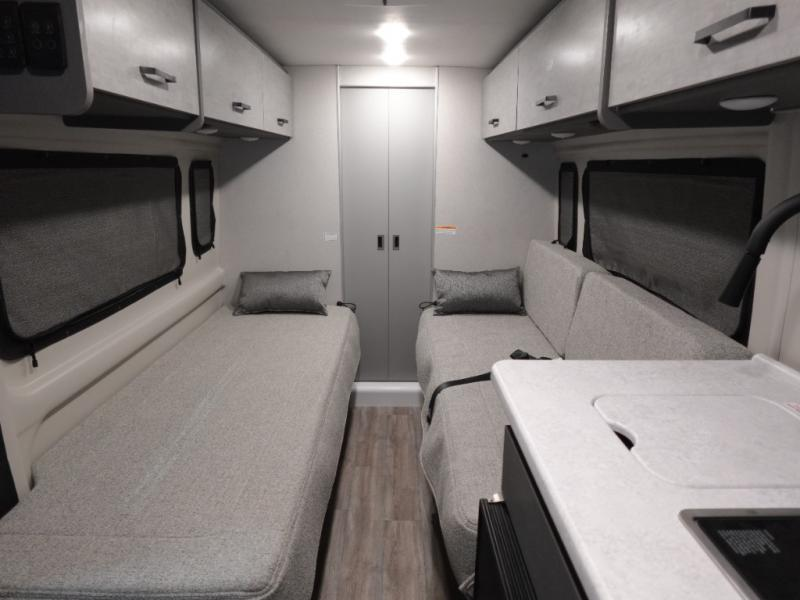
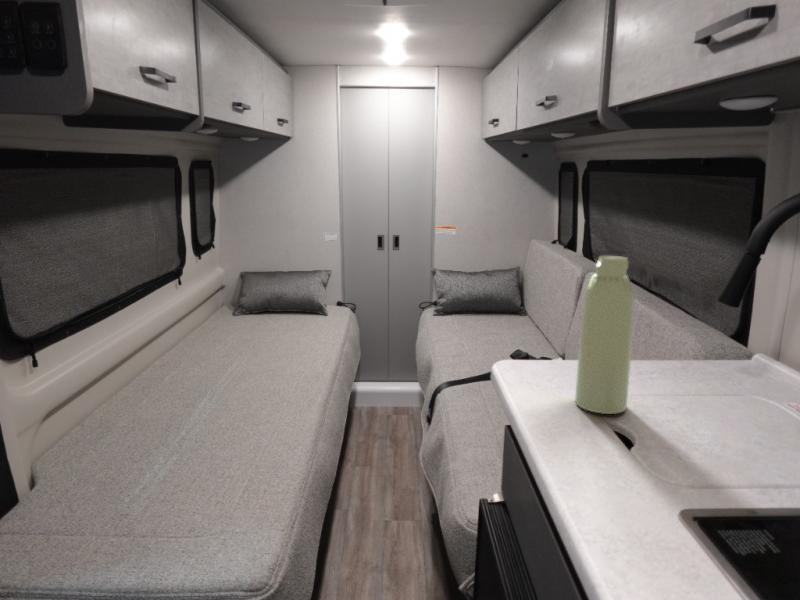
+ water bottle [574,255,635,415]
